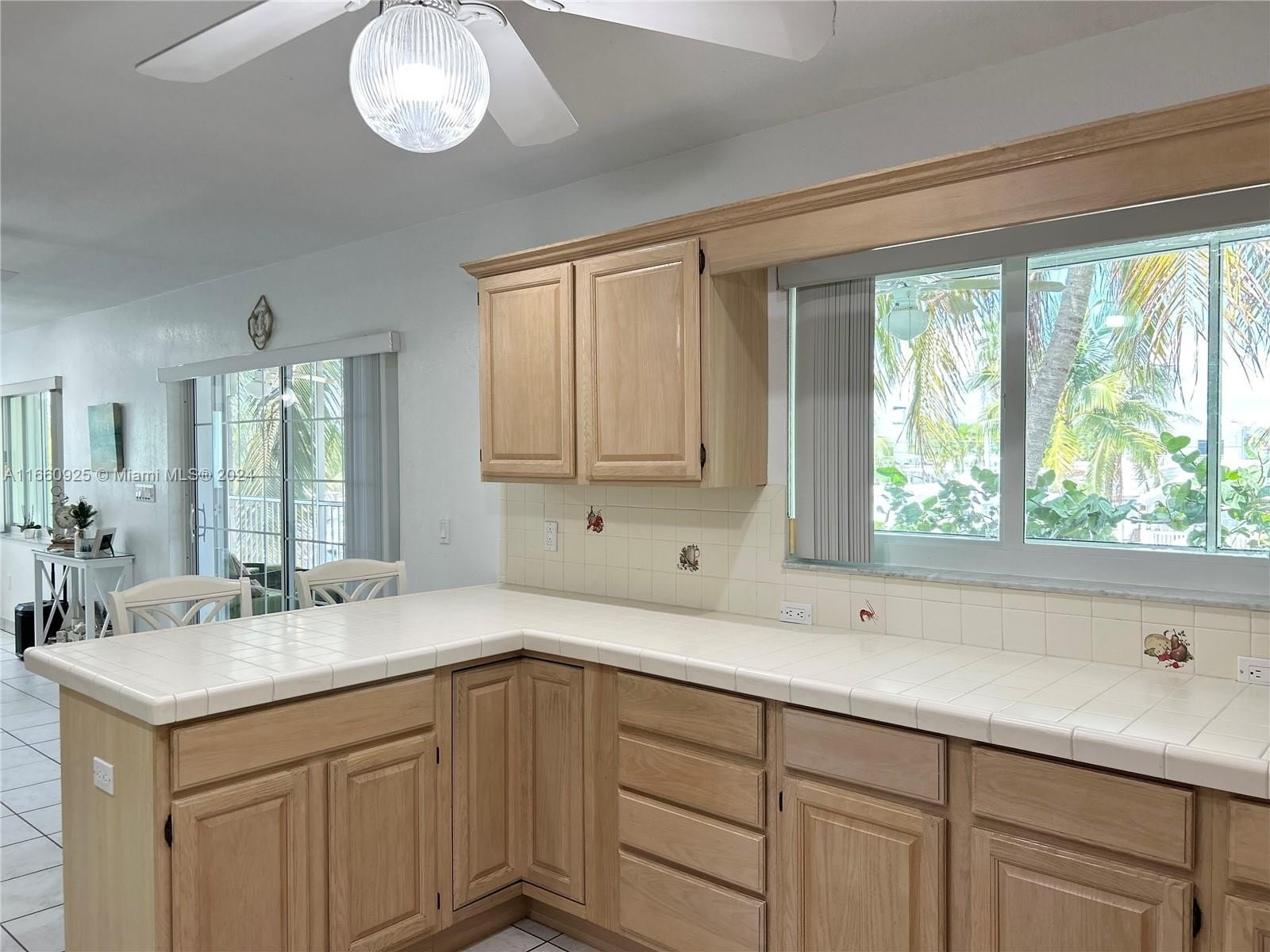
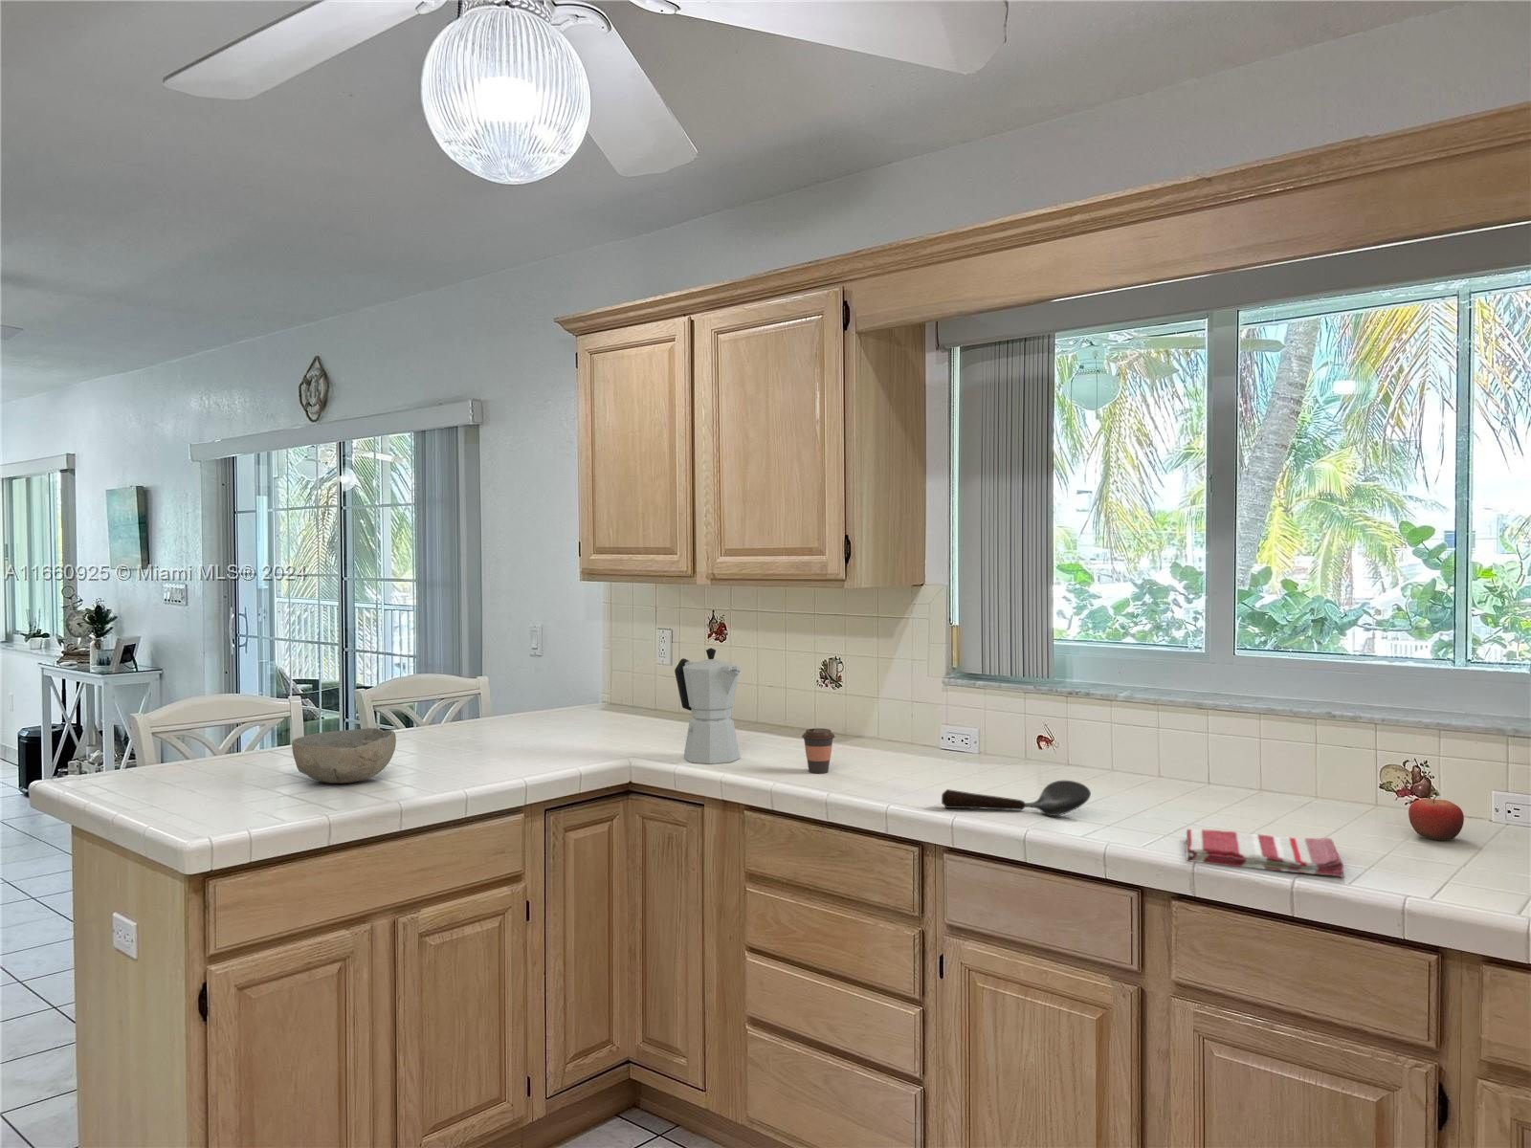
+ fruit [1408,793,1465,840]
+ moka pot [674,648,743,766]
+ dish towel [1185,828,1344,878]
+ bowl [291,727,397,785]
+ spoon [940,780,1092,818]
+ coffee cup [800,727,835,775]
